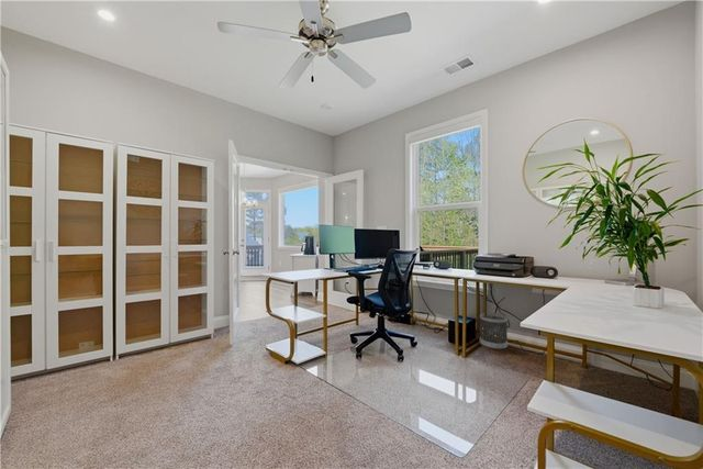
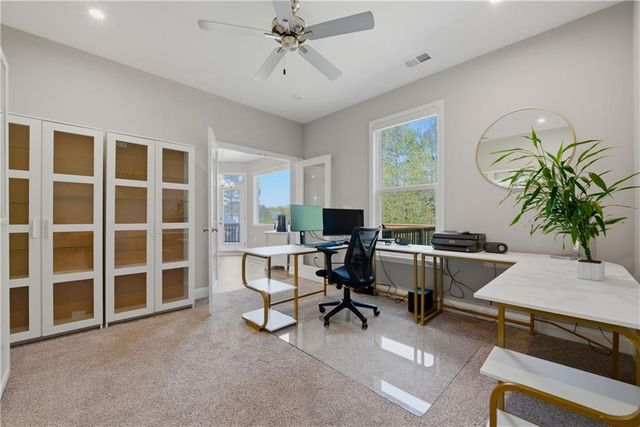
- wastebasket [479,312,509,350]
